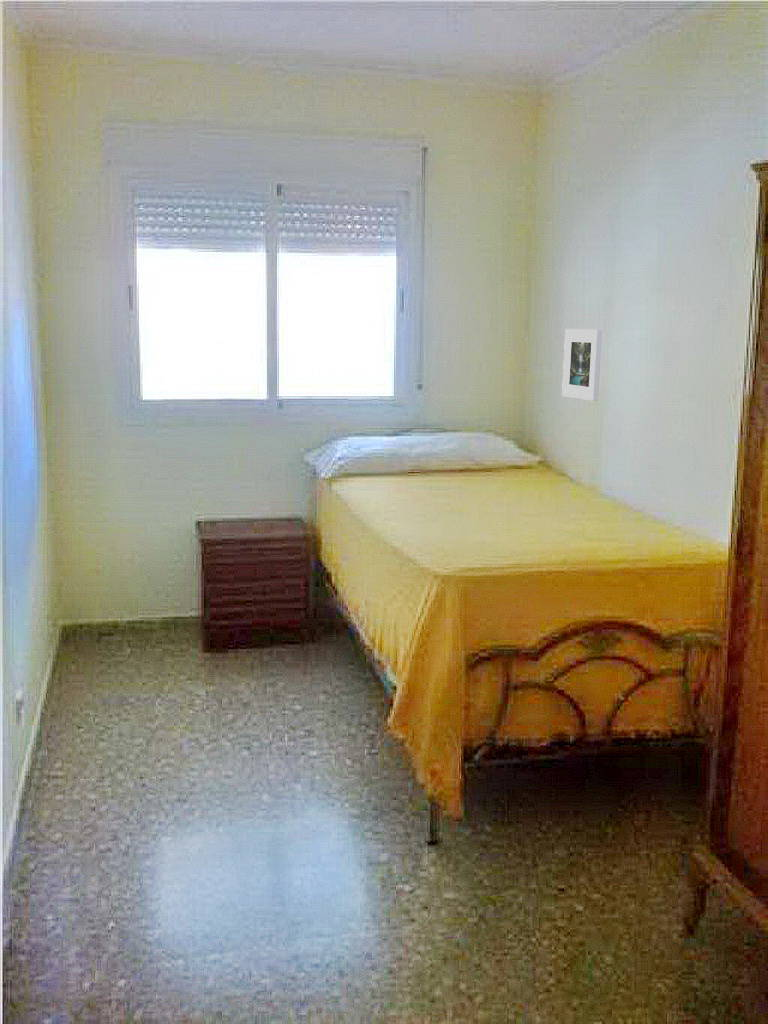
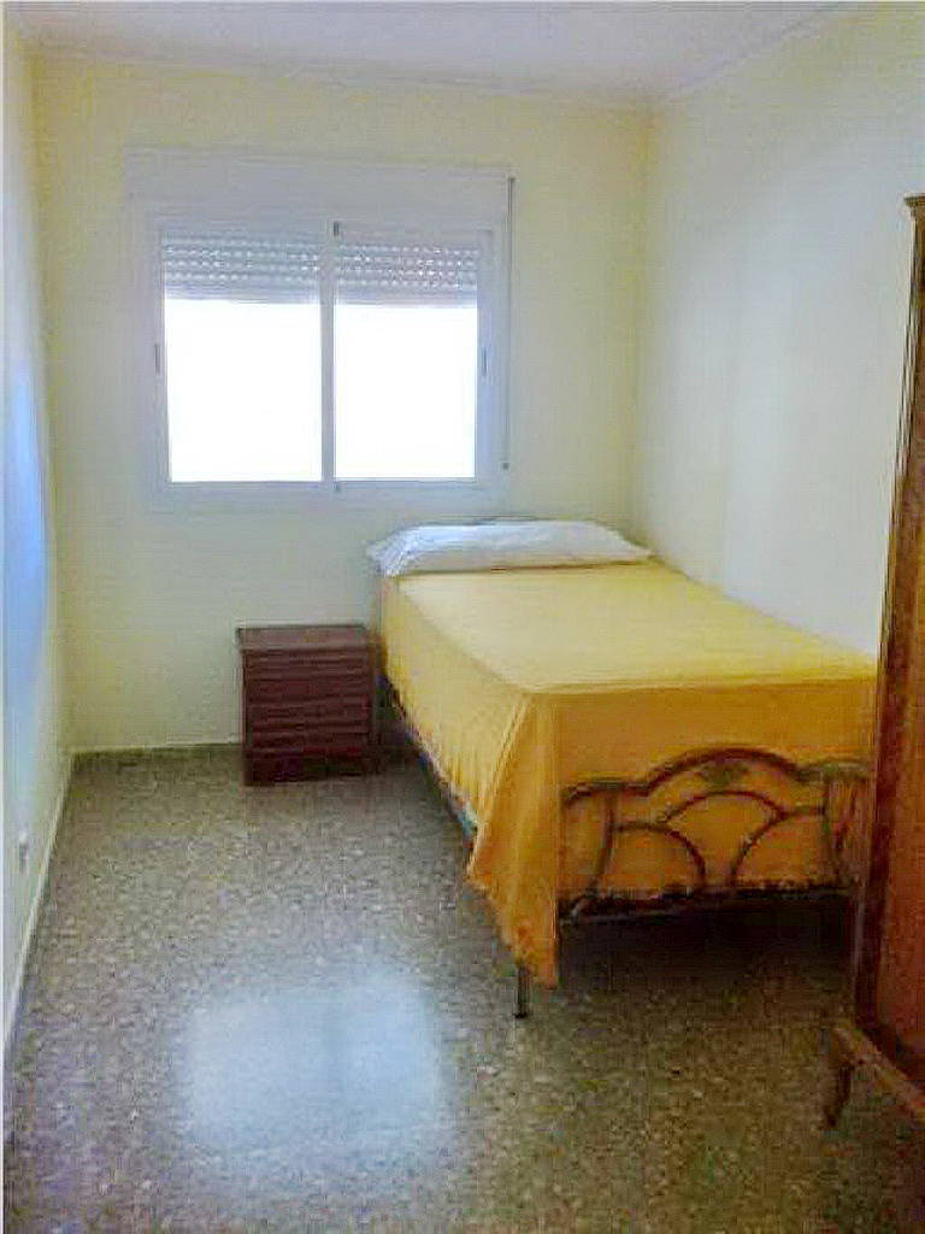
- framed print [561,328,603,402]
